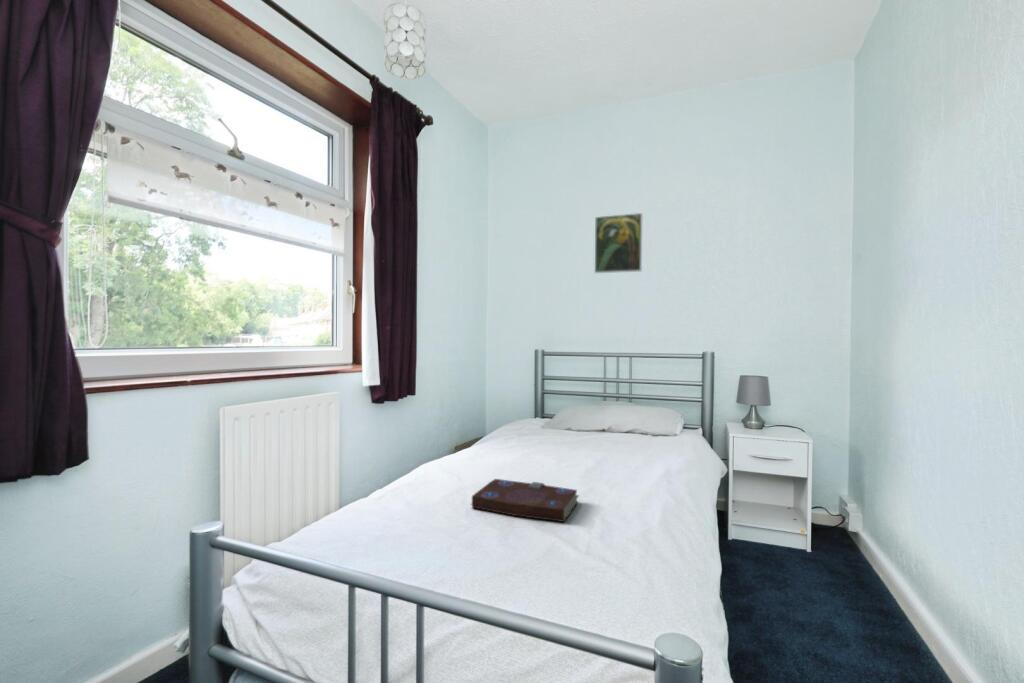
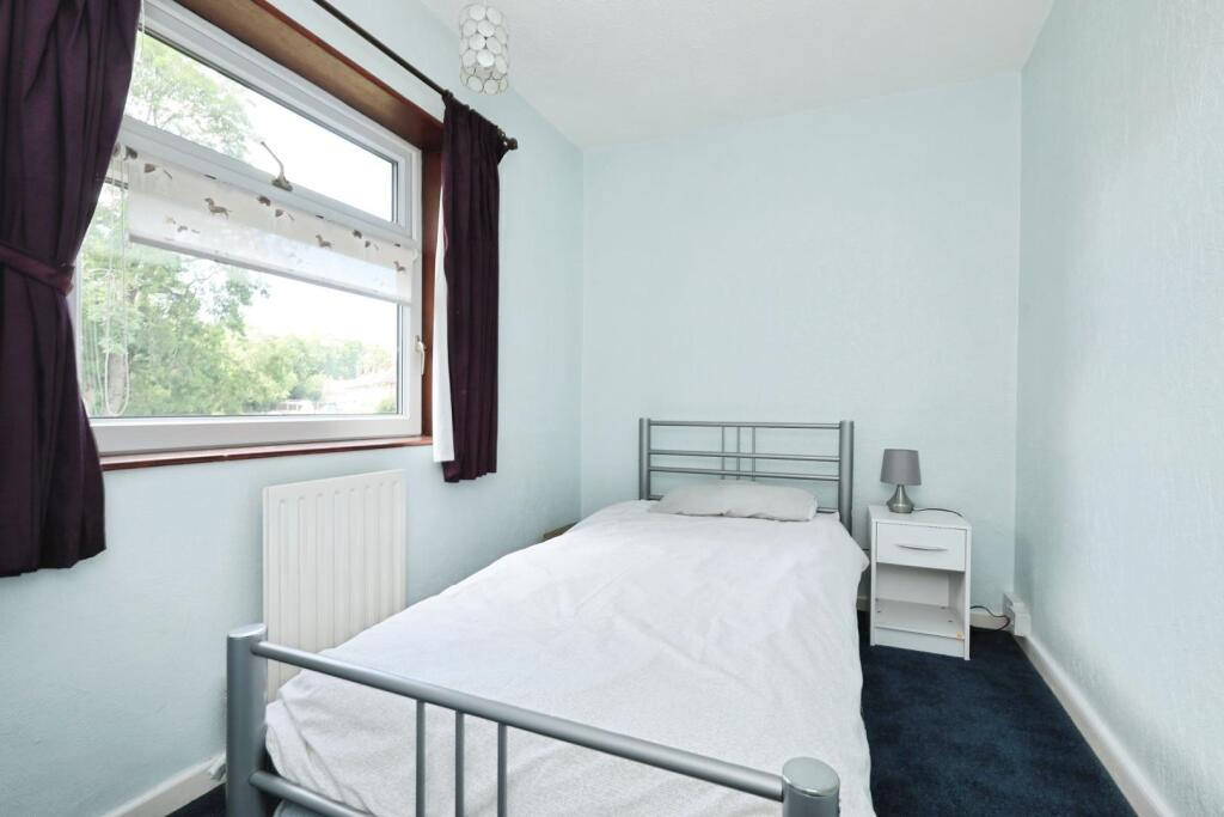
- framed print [593,212,643,274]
- book [469,478,580,523]
